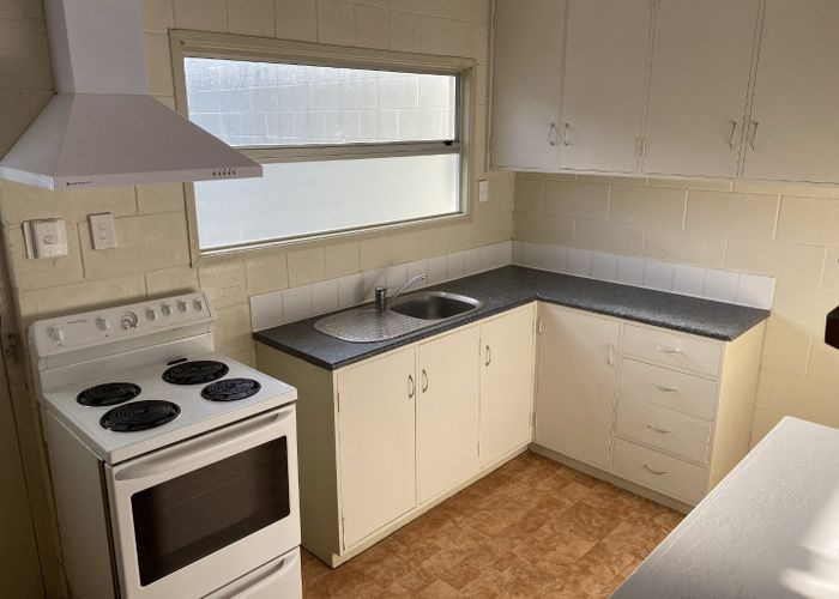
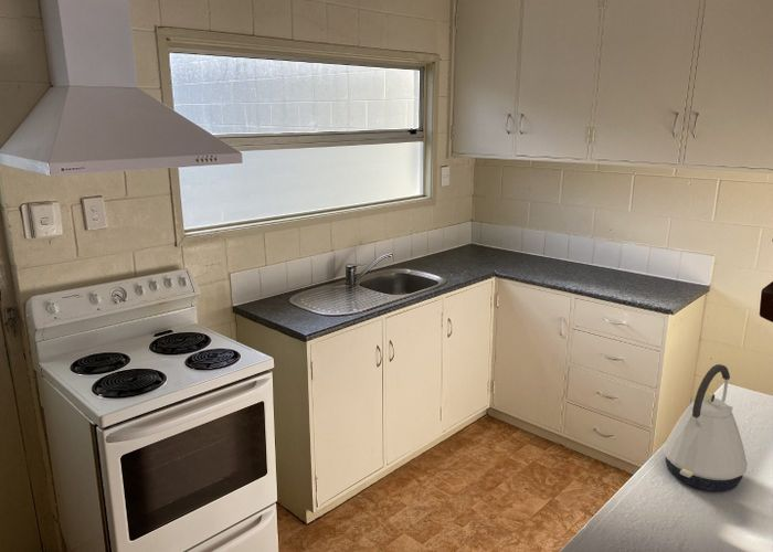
+ kettle [663,363,749,492]
